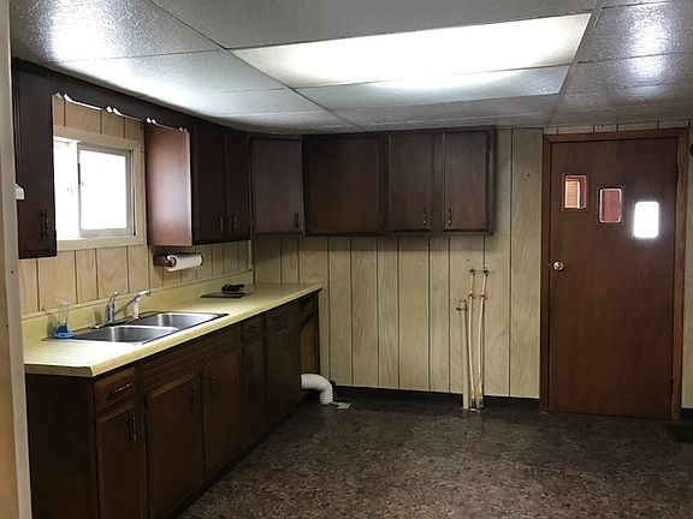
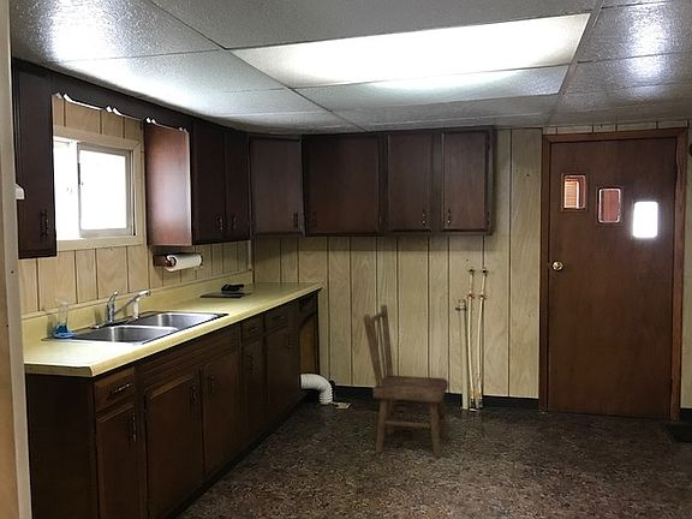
+ dining chair [363,304,449,459]
